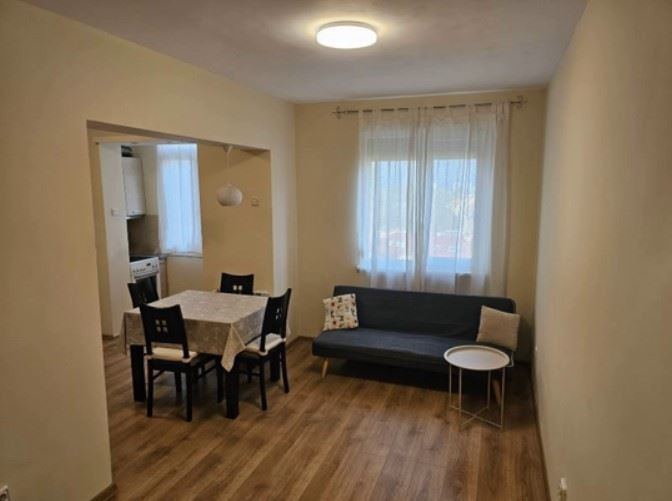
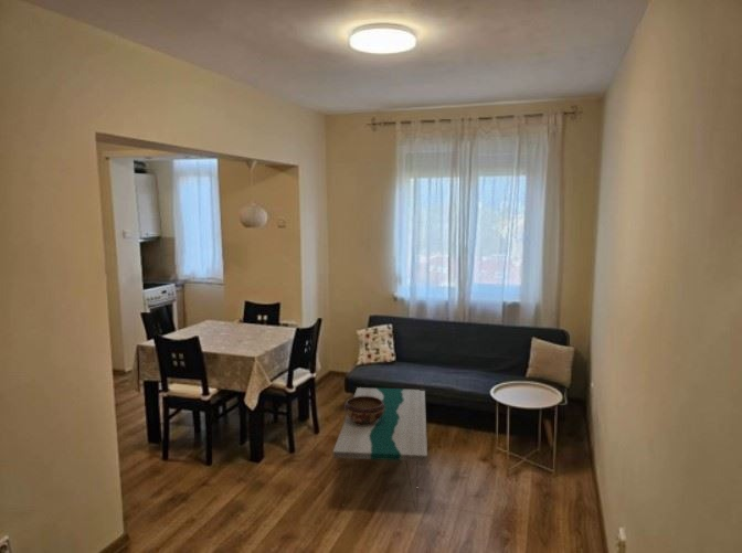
+ decorative bowl [343,396,385,425]
+ coffee table [332,386,428,511]
